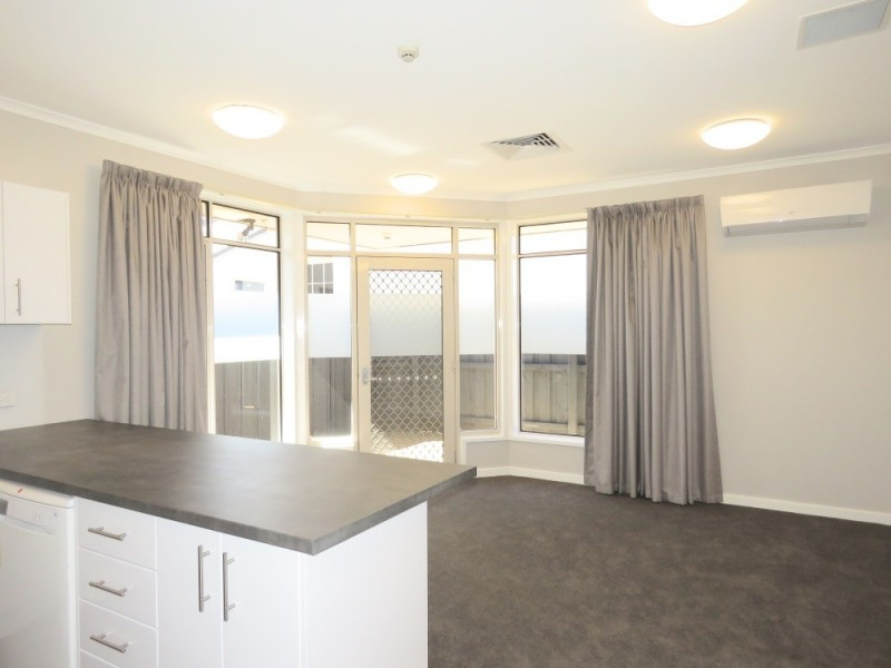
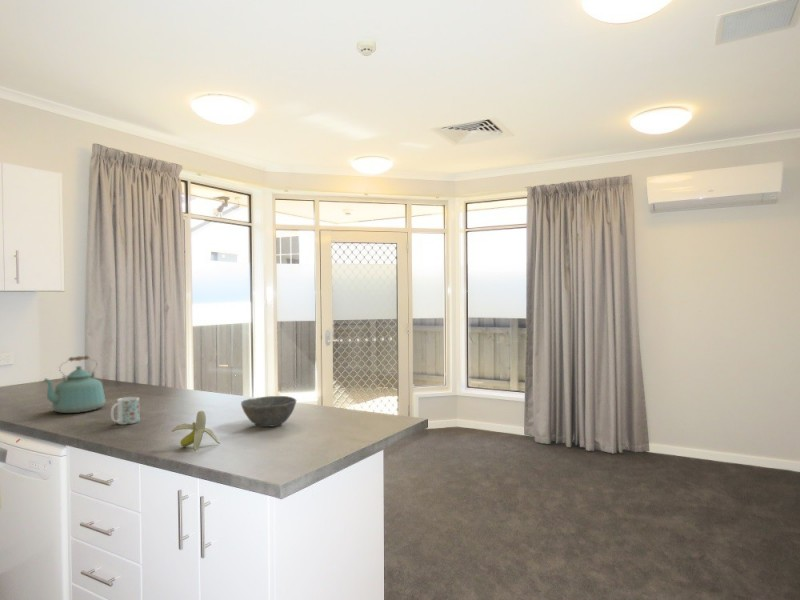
+ kettle [43,354,107,414]
+ banana [171,410,221,452]
+ mug [110,396,140,425]
+ bowl [240,395,297,428]
